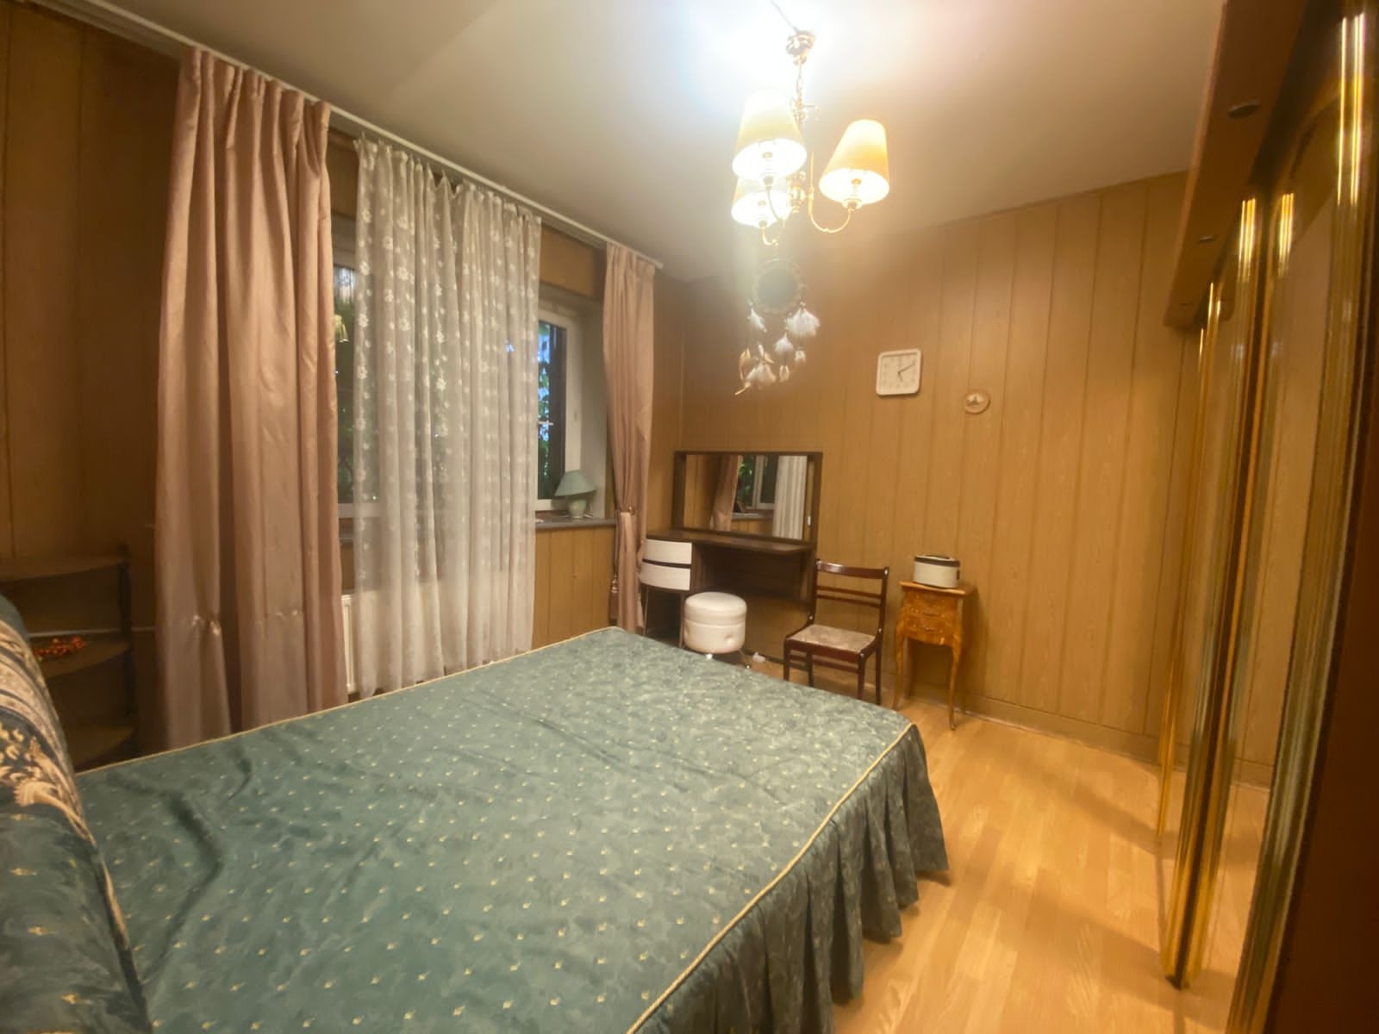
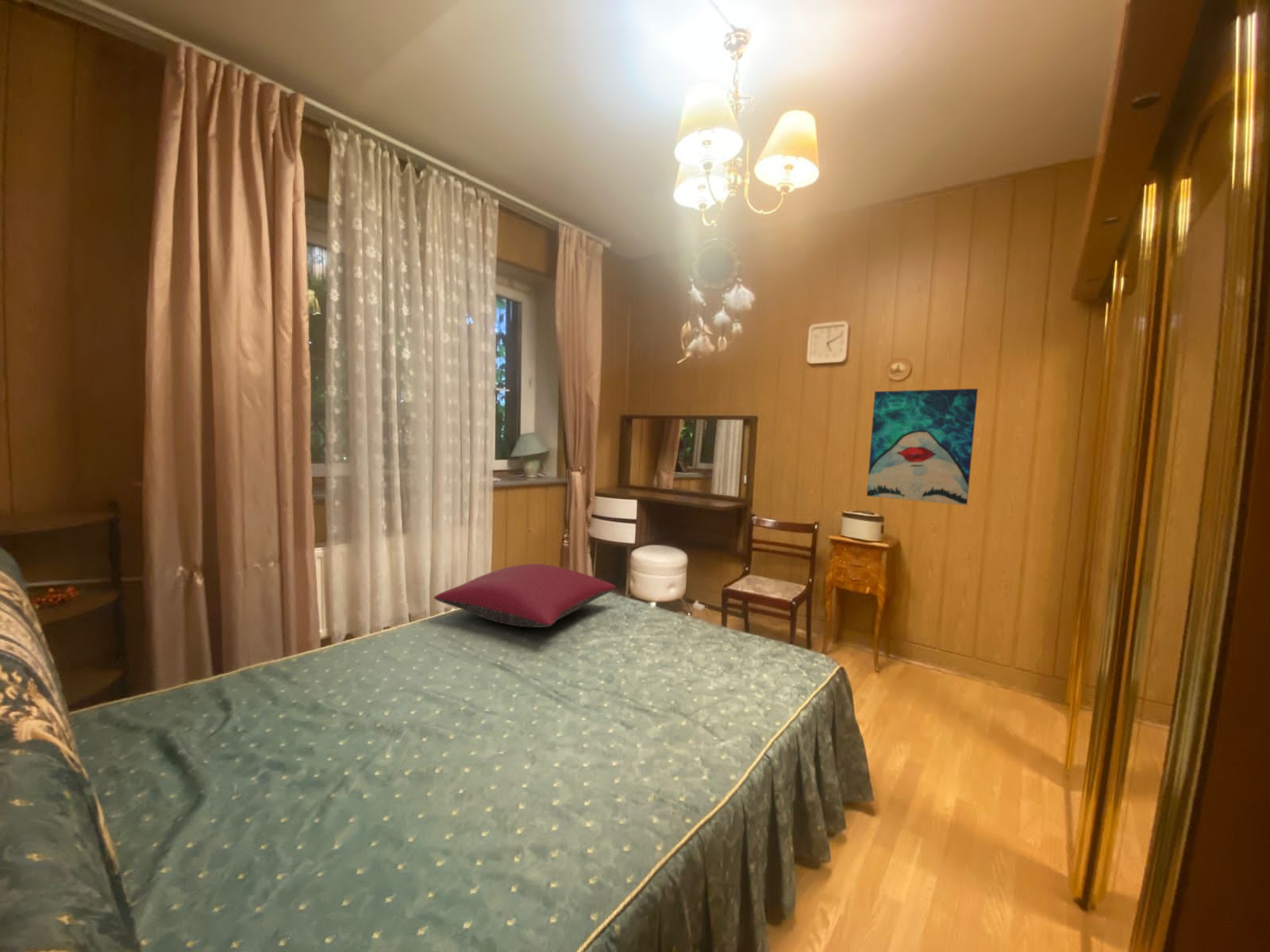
+ wall art [866,388,979,506]
+ pillow [433,563,617,628]
